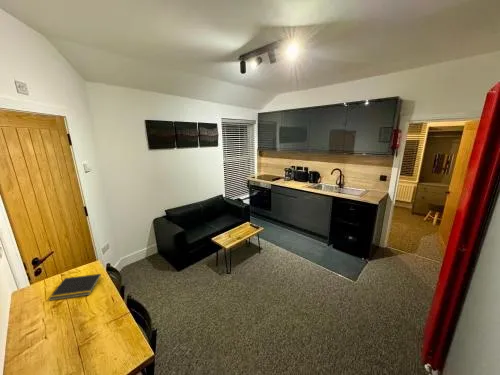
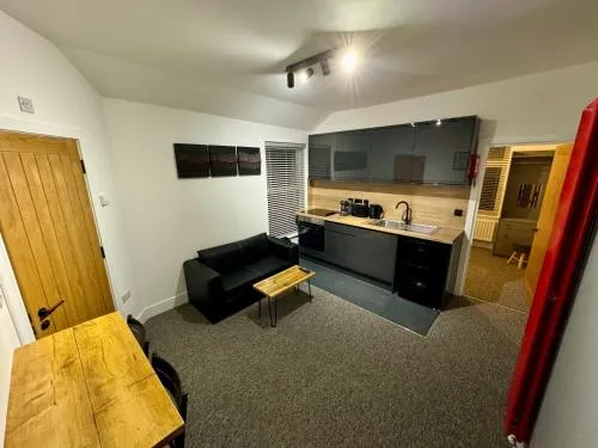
- notepad [48,273,102,302]
